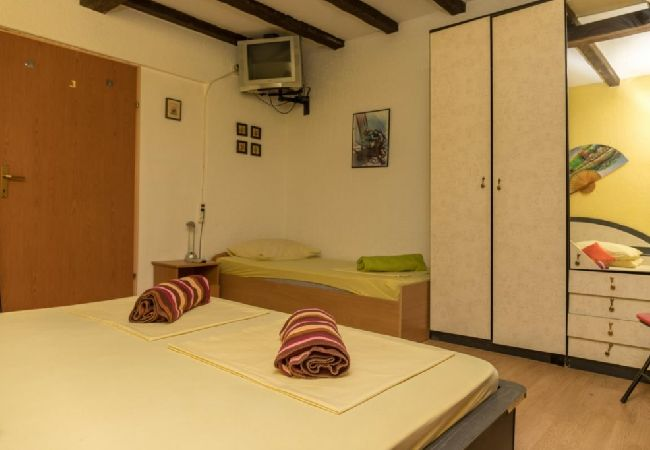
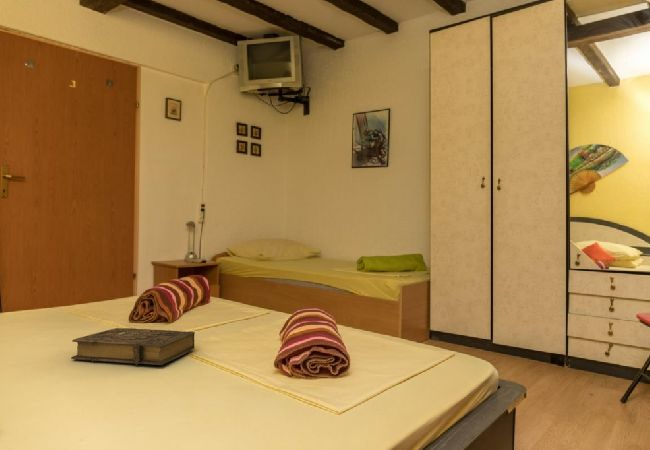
+ book [70,327,196,366]
